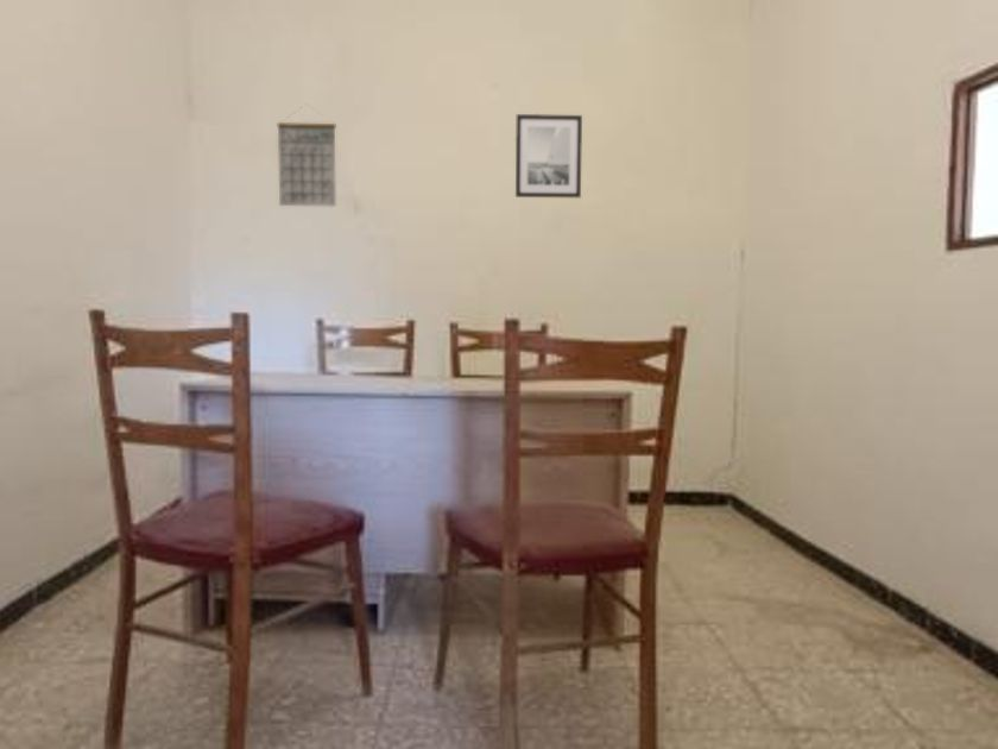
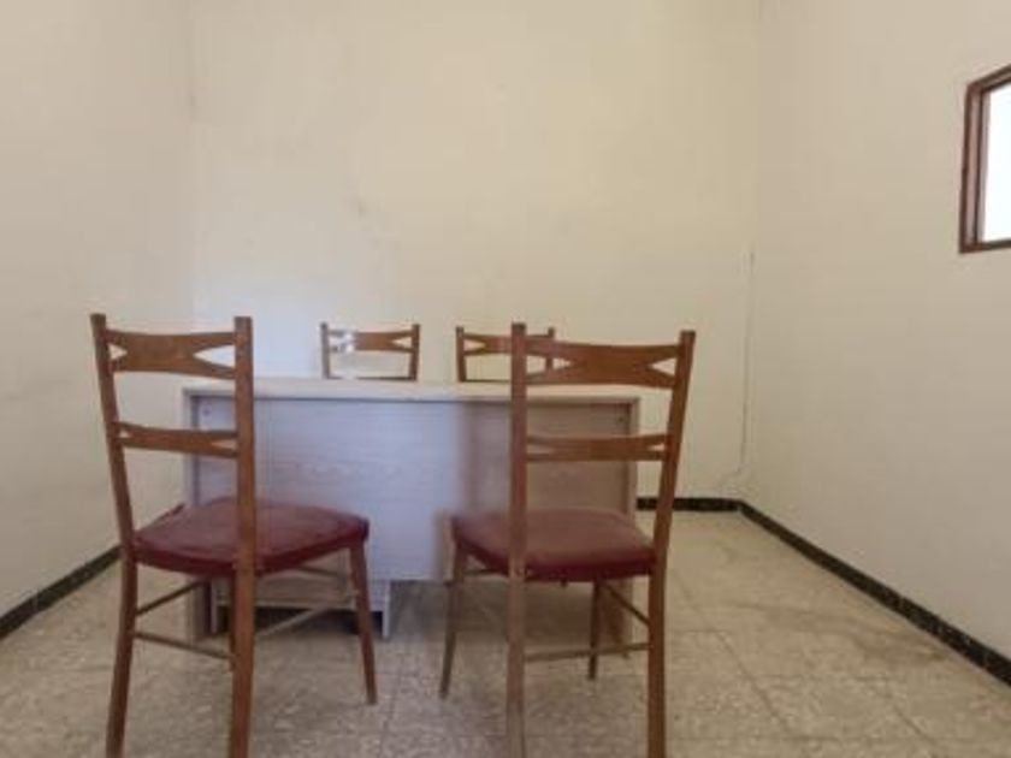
- calendar [277,103,337,207]
- wall art [514,113,583,199]
